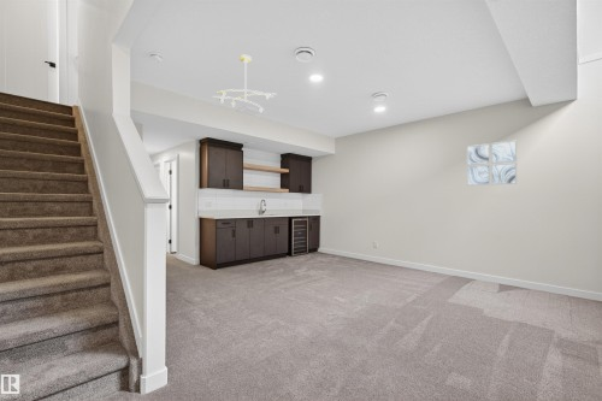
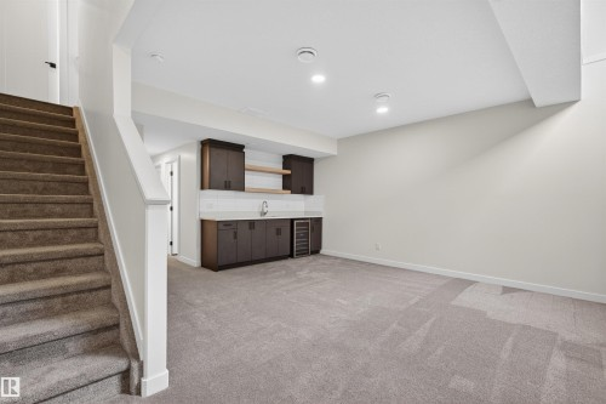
- ceiling light fixture [211,54,278,113]
- wall art [466,140,518,187]
